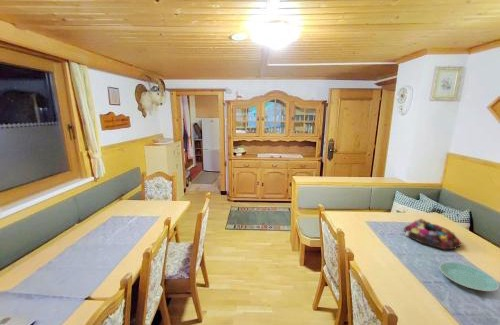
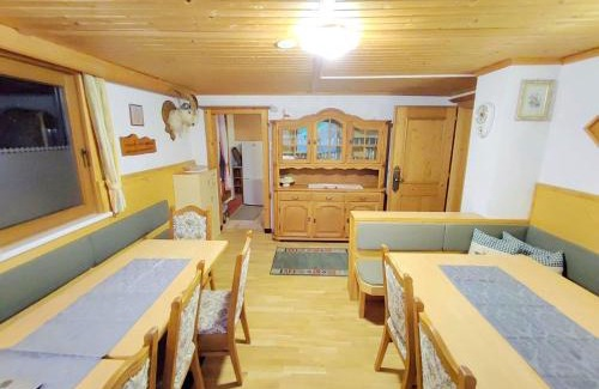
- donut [403,218,462,250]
- plate [439,261,500,292]
